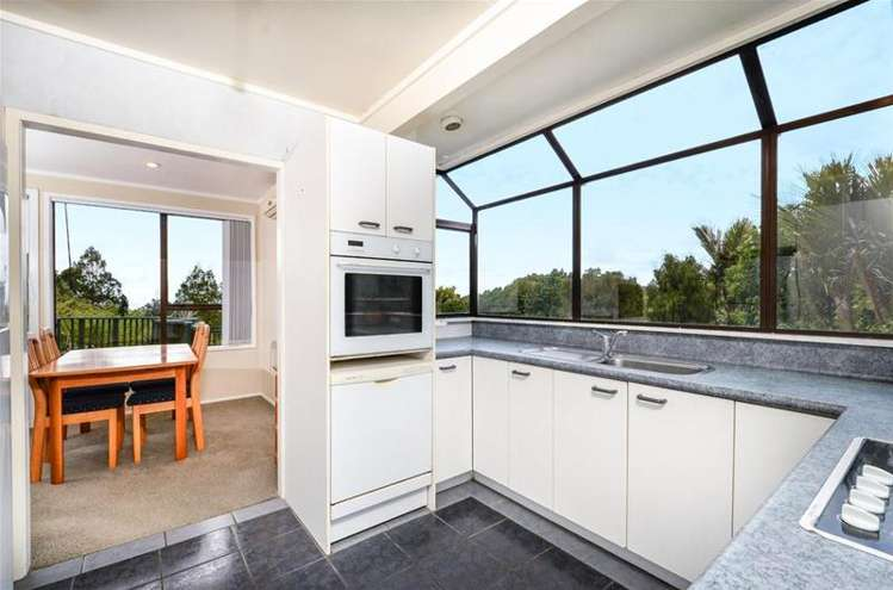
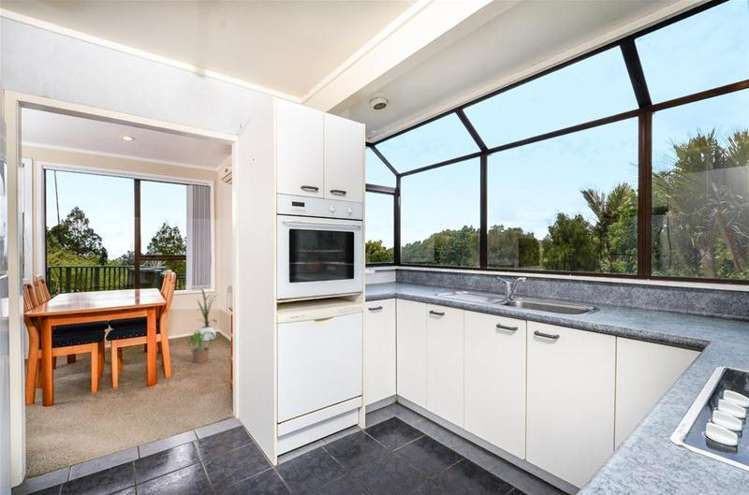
+ potted plant [186,329,221,364]
+ house plant [195,286,220,342]
